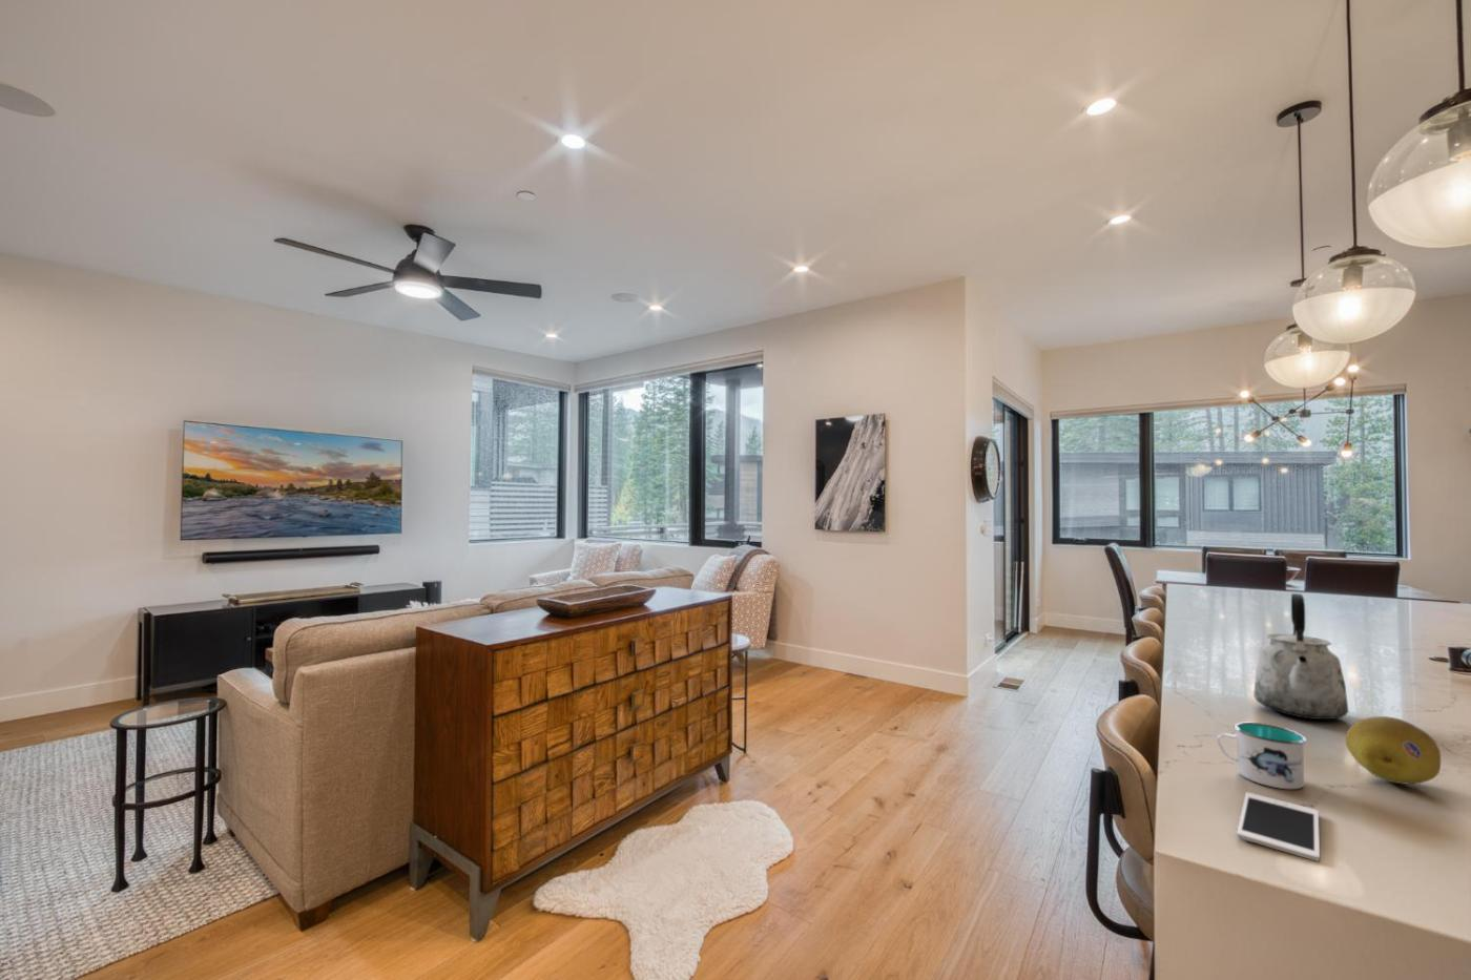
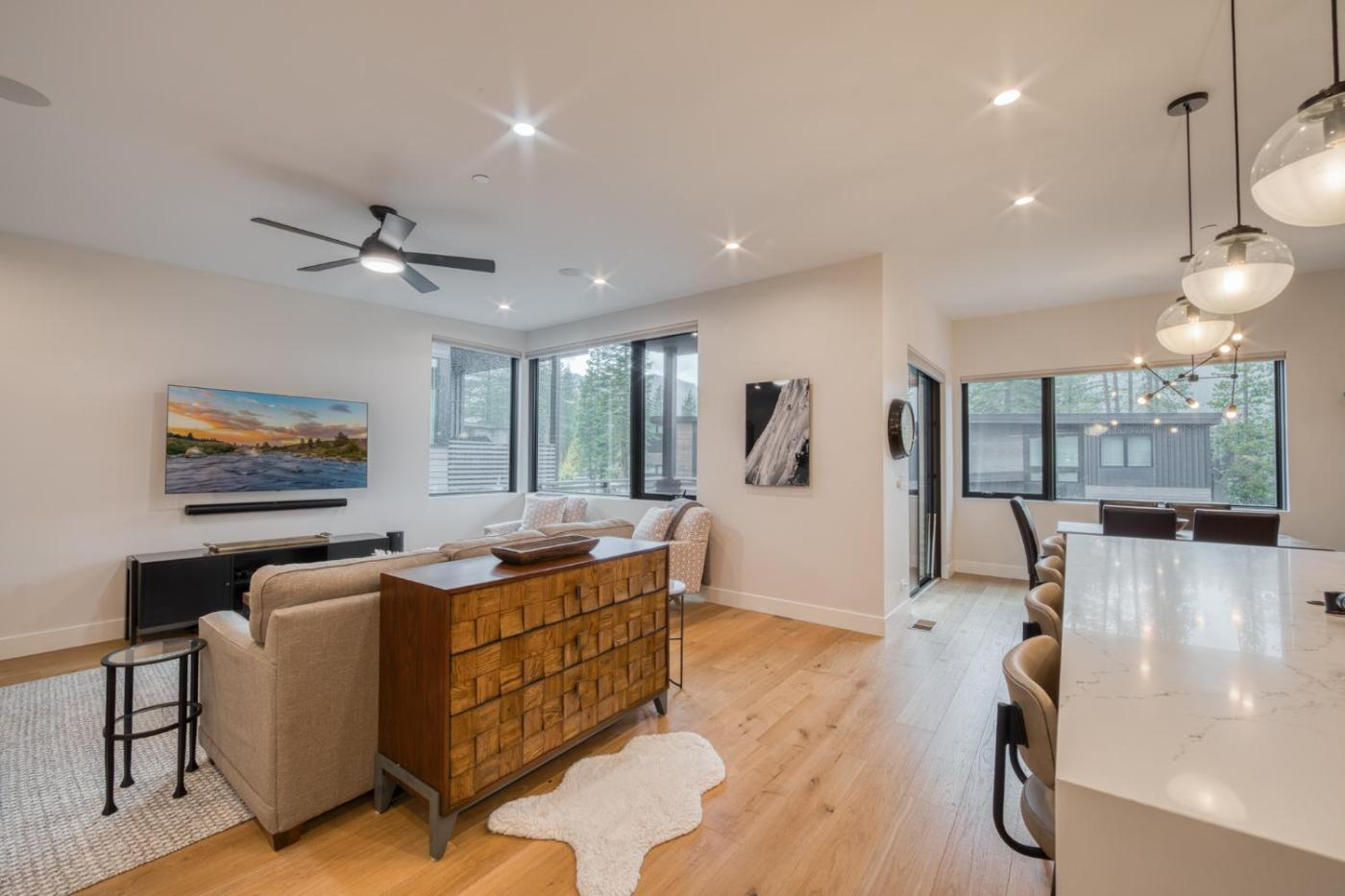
- kettle [1252,593,1351,721]
- mug [1216,722,1307,790]
- fruit [1345,715,1441,785]
- cell phone [1236,792,1321,862]
